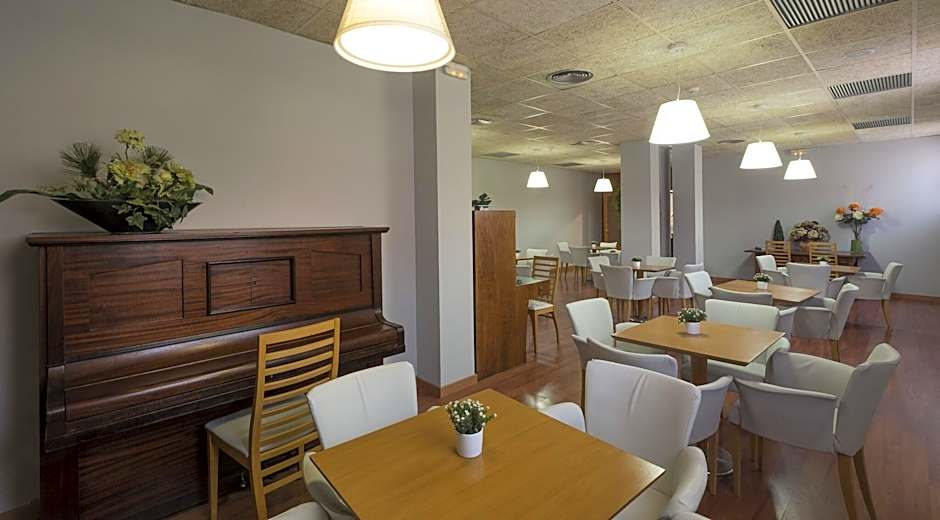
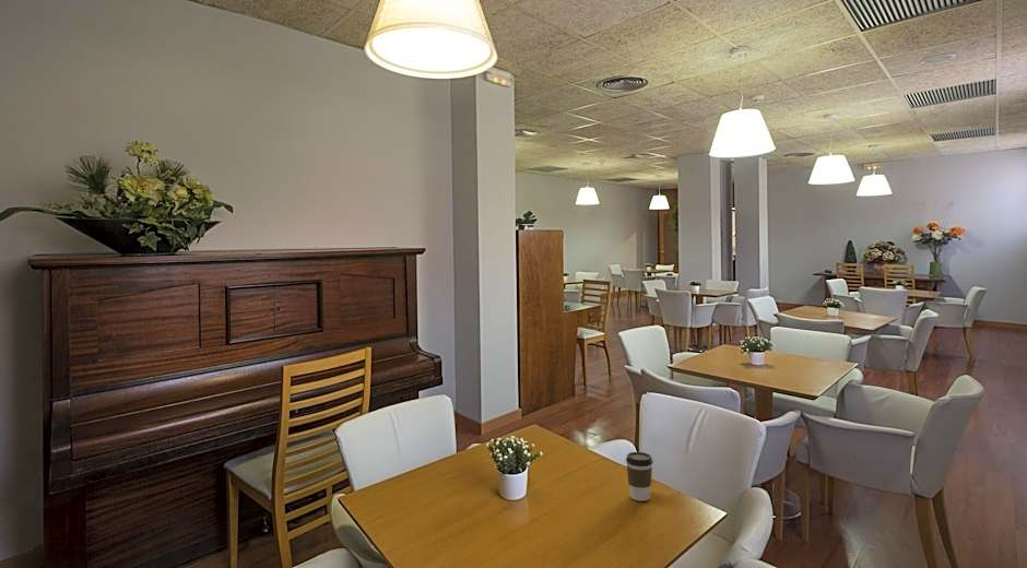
+ coffee cup [625,451,653,502]
